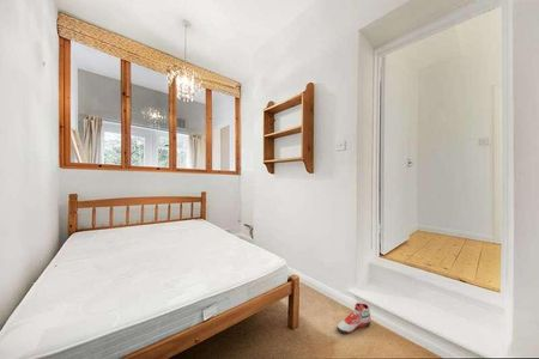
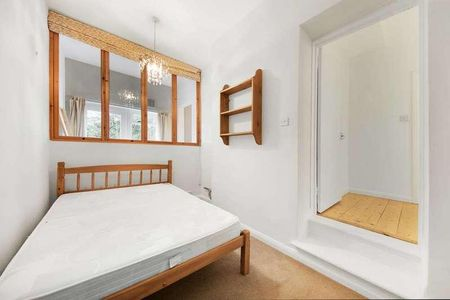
- sneaker [335,302,371,335]
